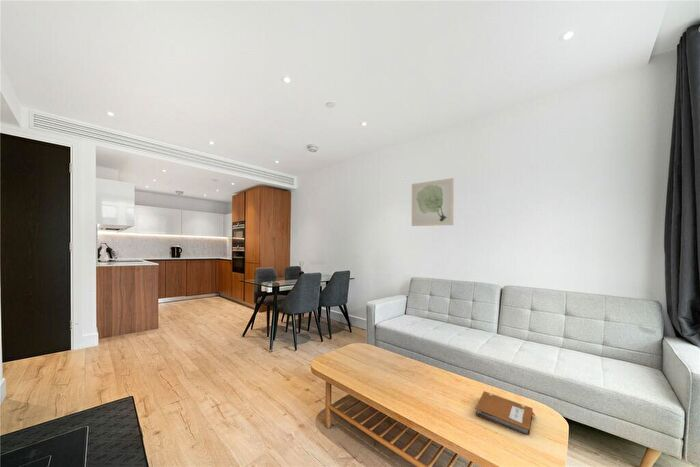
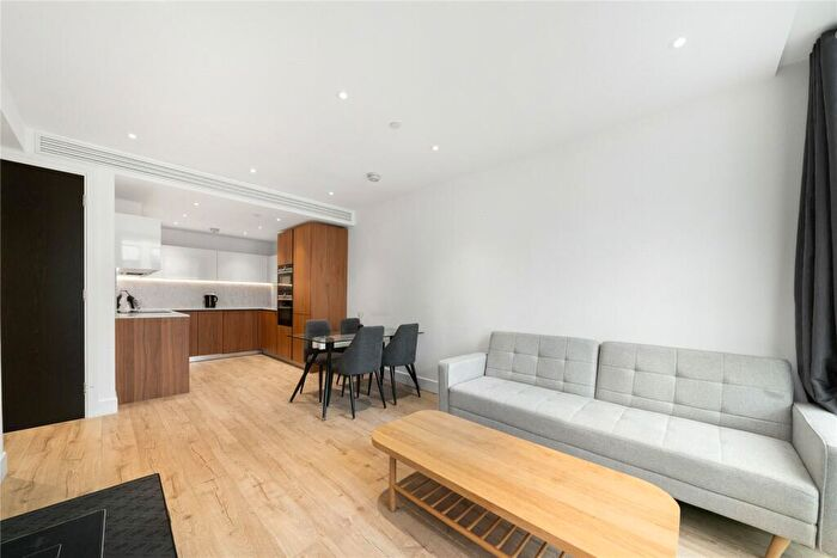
- notebook [474,390,536,436]
- wall art [411,177,455,227]
